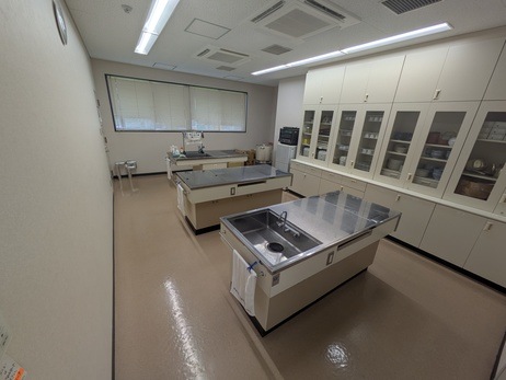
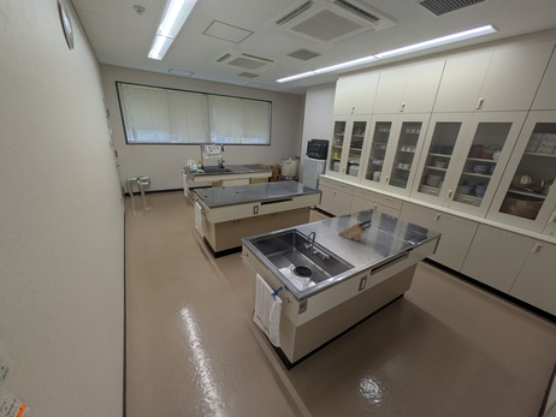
+ knife block [337,219,373,243]
